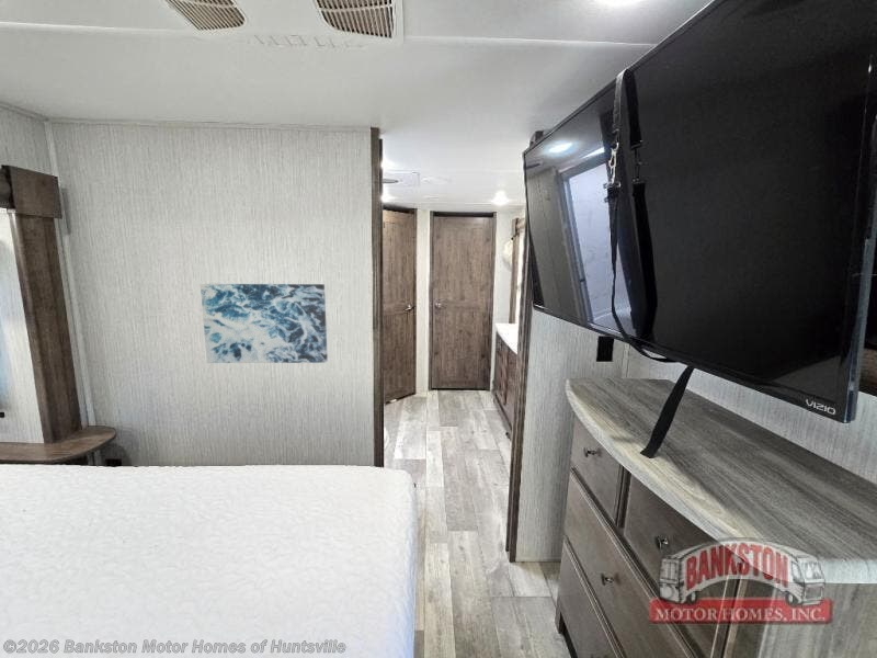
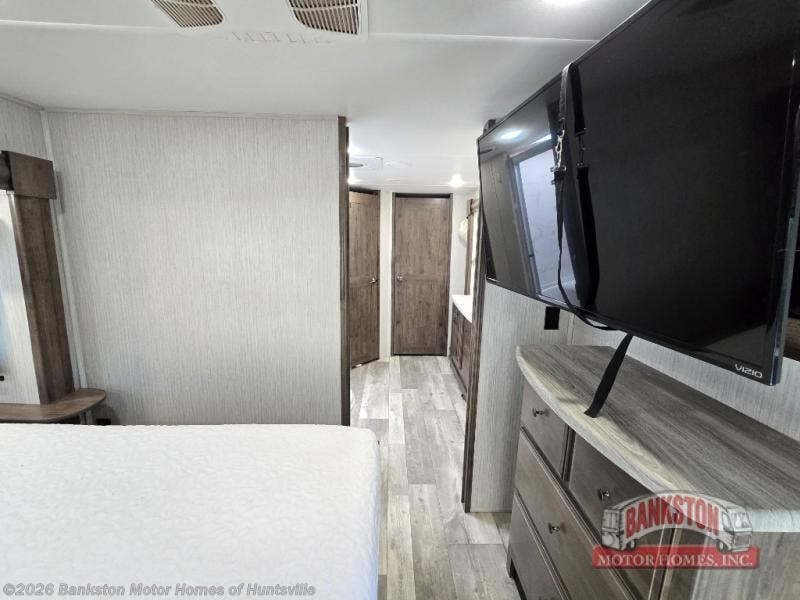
- wall art [200,283,329,364]
